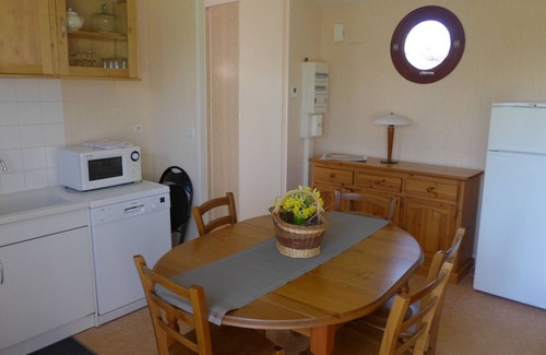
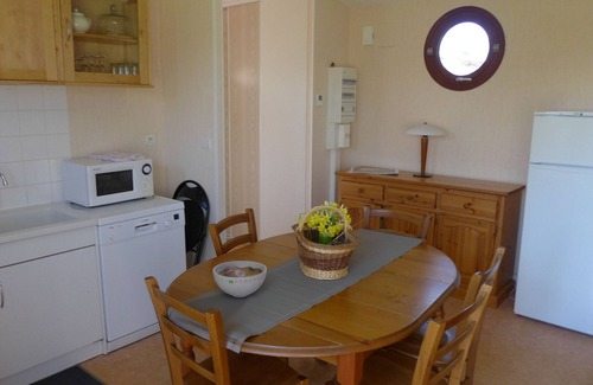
+ bowl [212,259,268,299]
